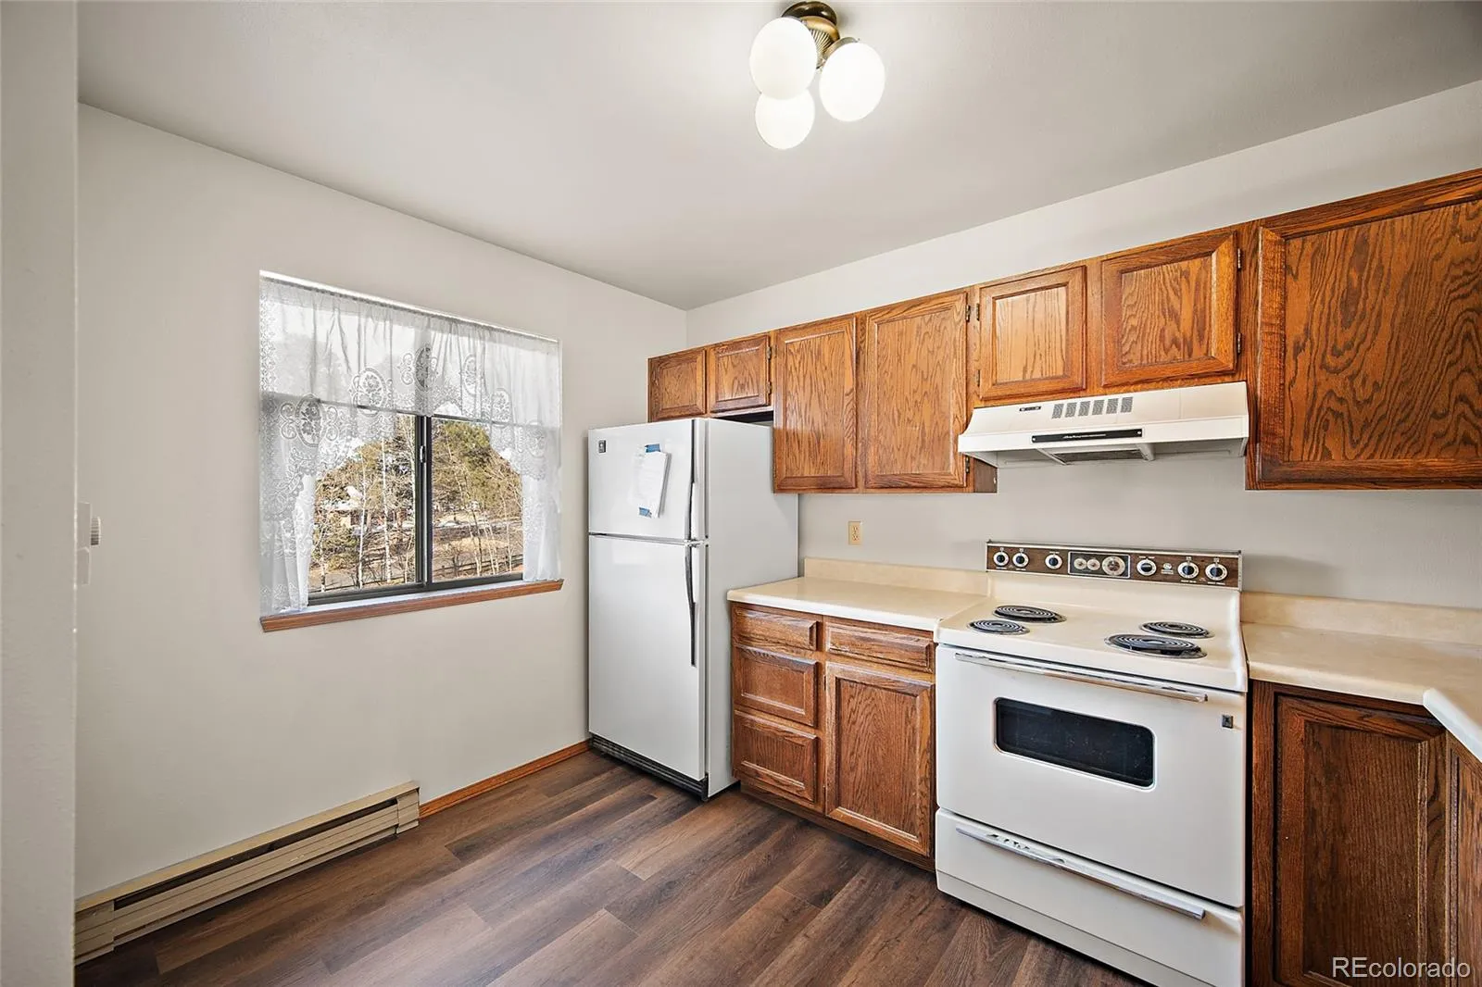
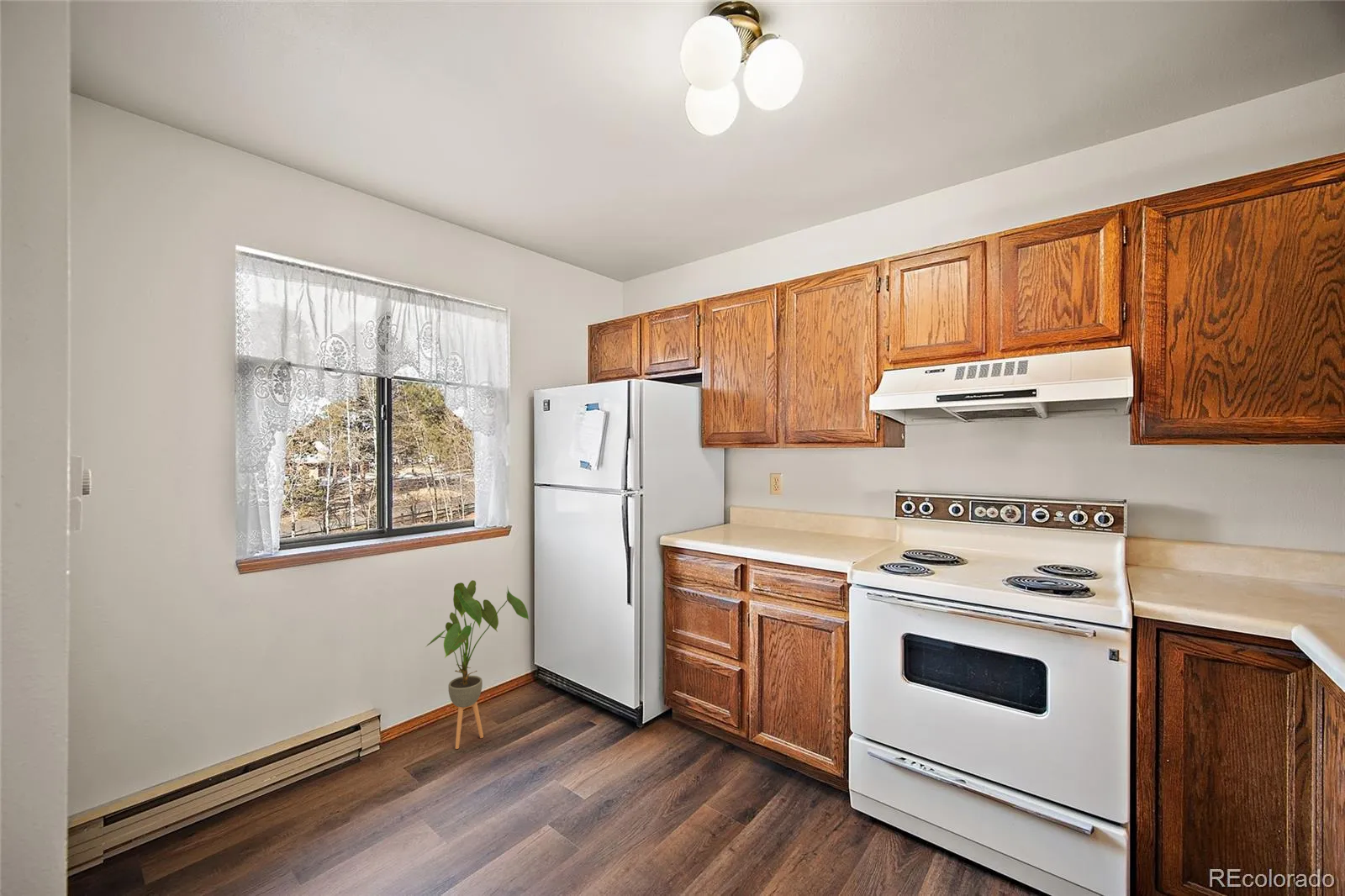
+ house plant [425,579,530,750]
